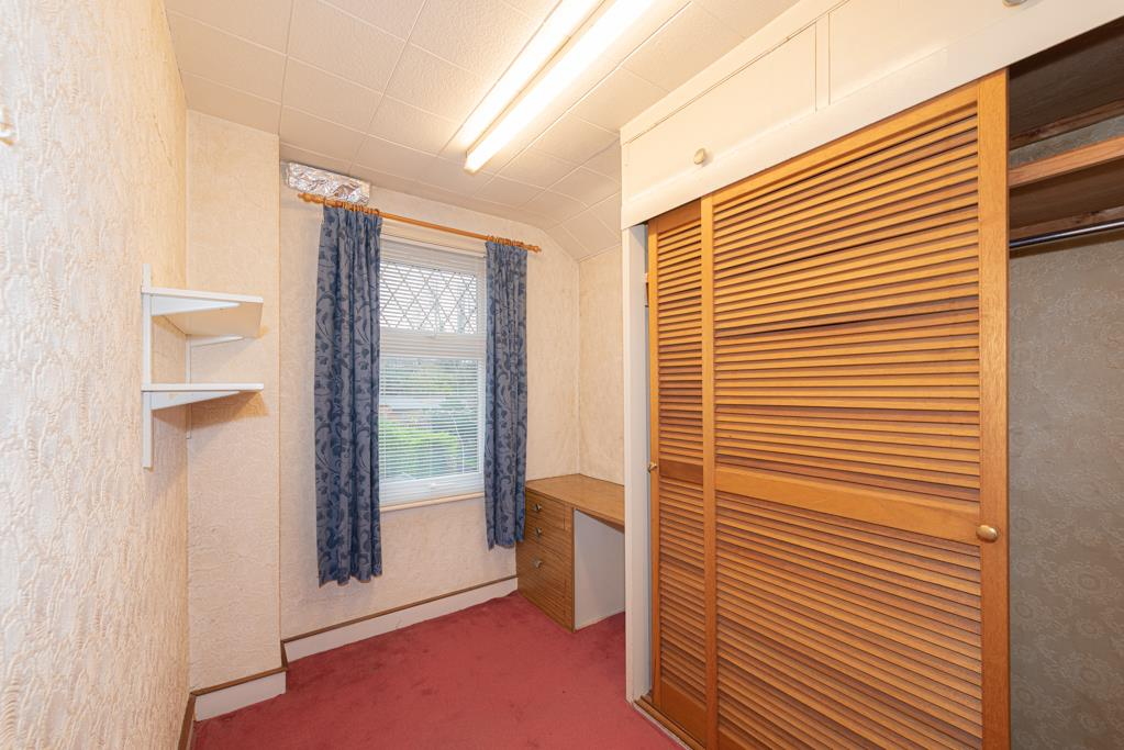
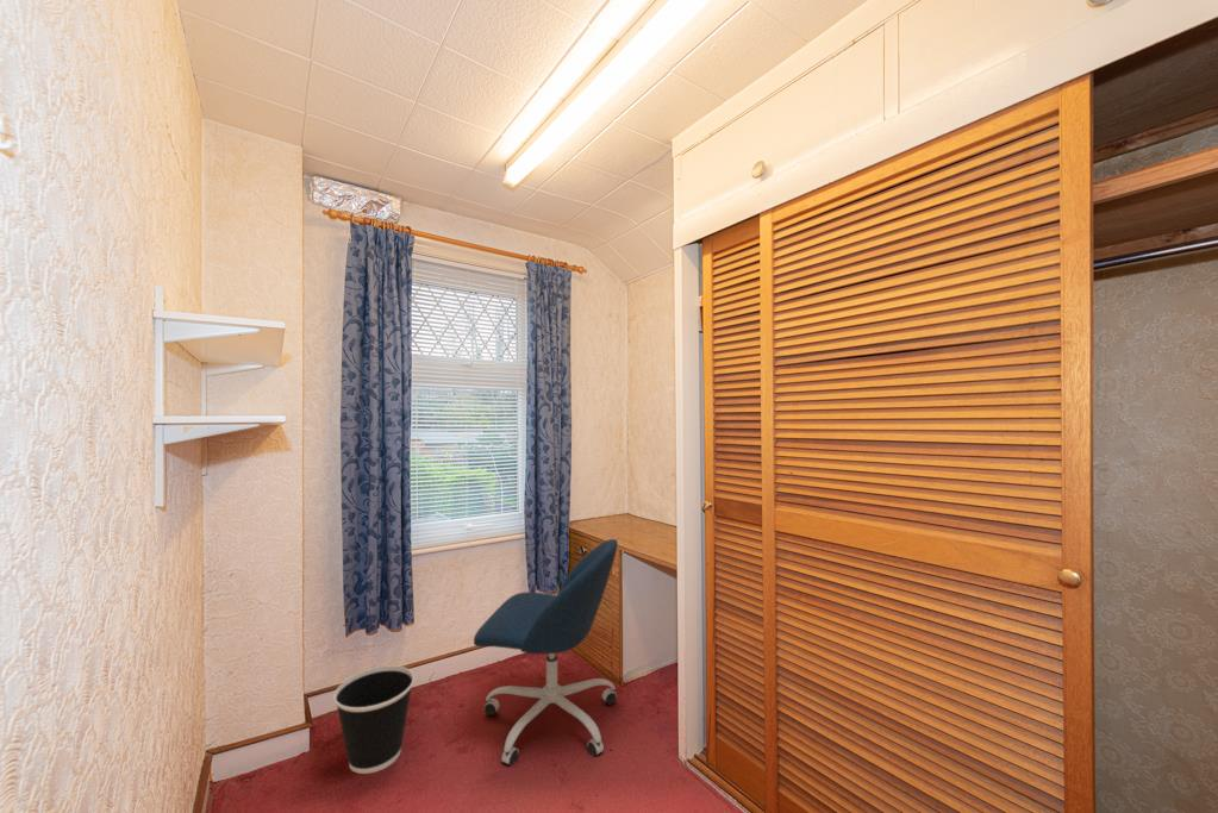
+ office chair [473,538,619,767]
+ wastebasket [332,664,416,775]
